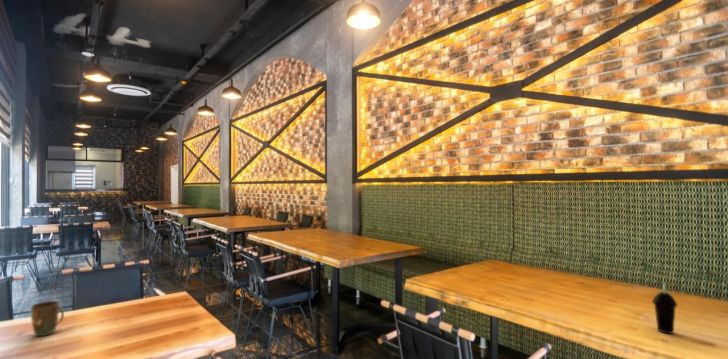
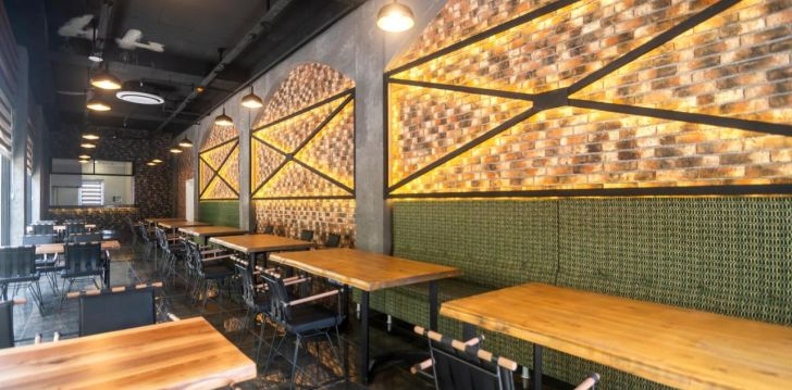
- mug [30,300,65,337]
- cup [651,283,678,335]
